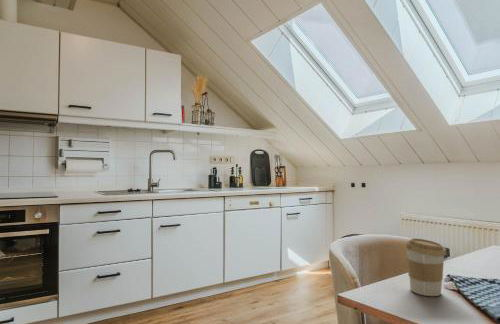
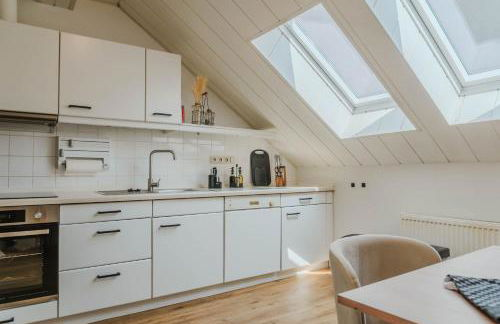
- coffee cup [404,237,447,297]
